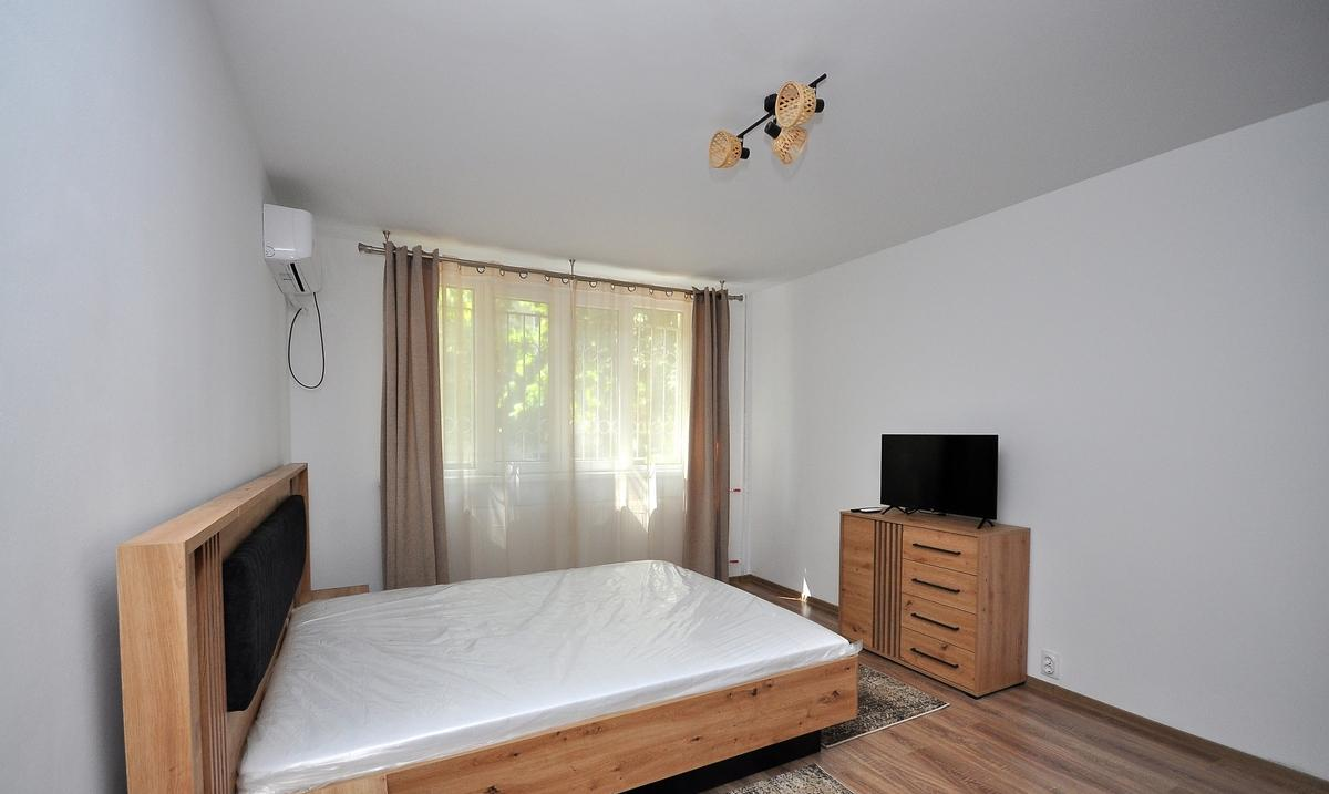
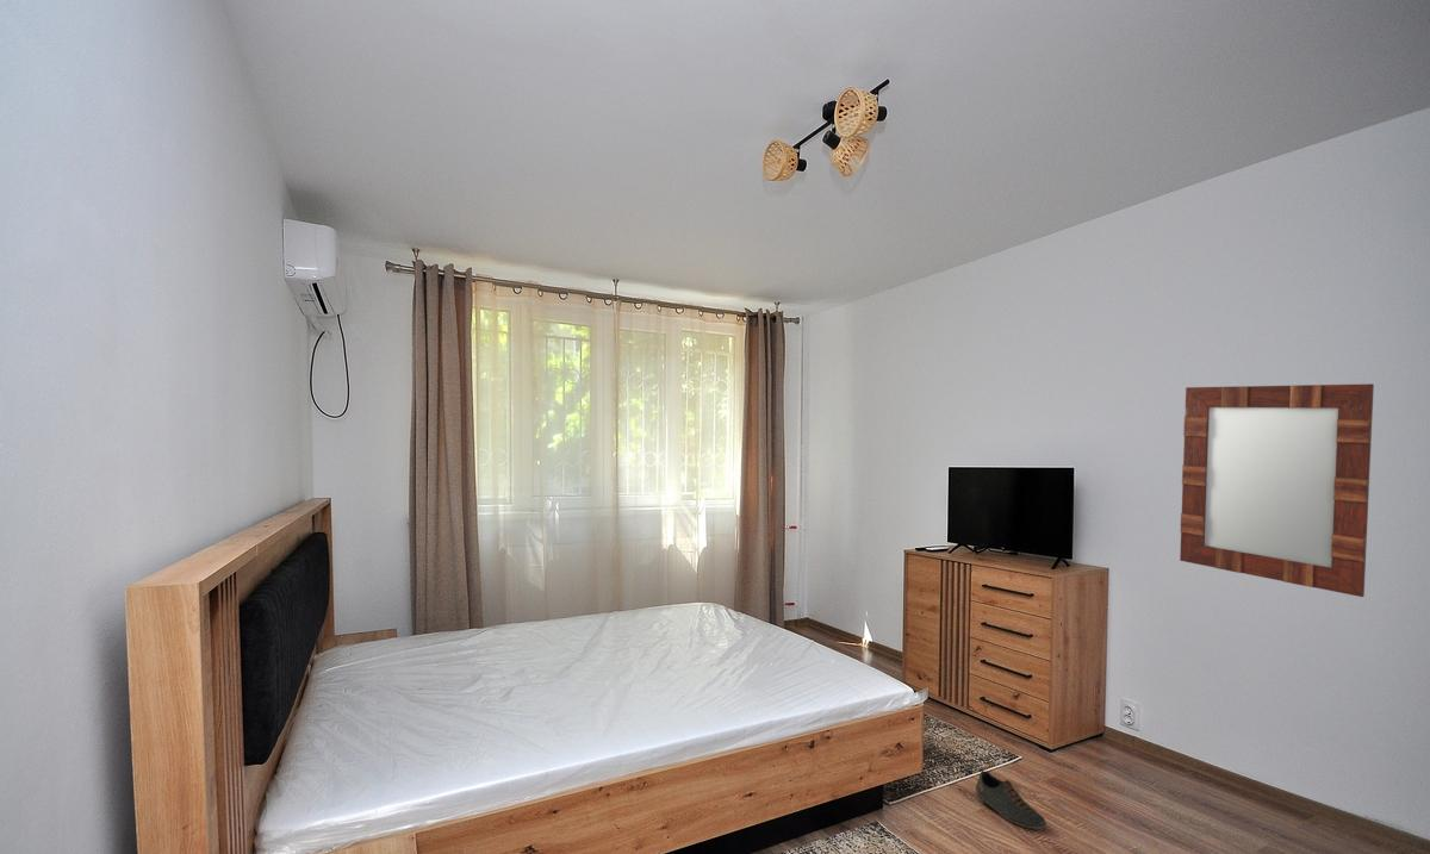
+ shoe [975,769,1047,831]
+ home mirror [1179,382,1375,598]
